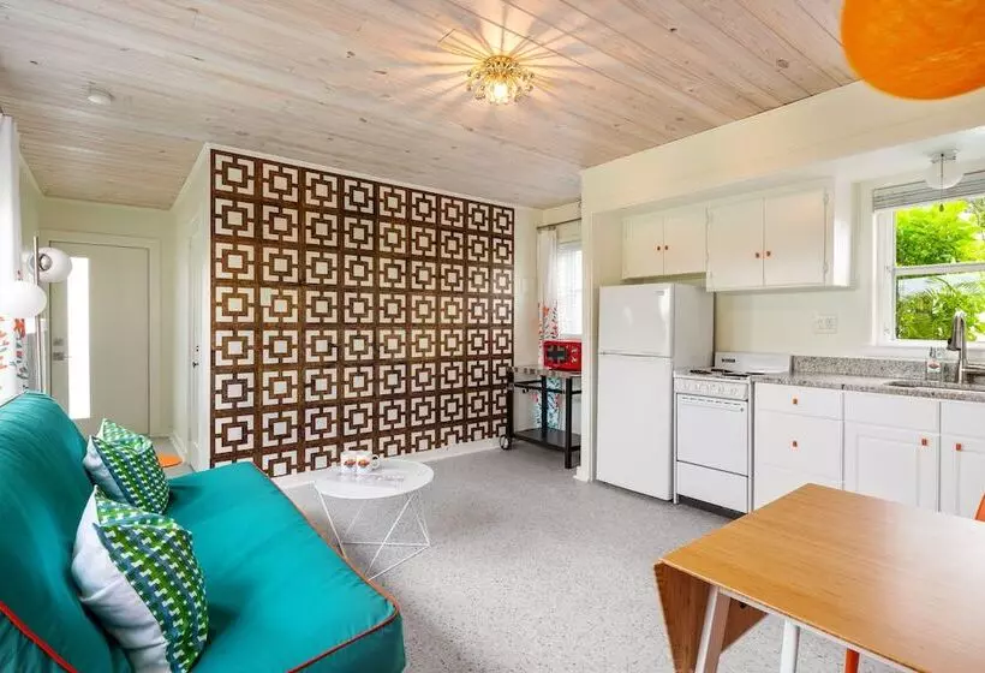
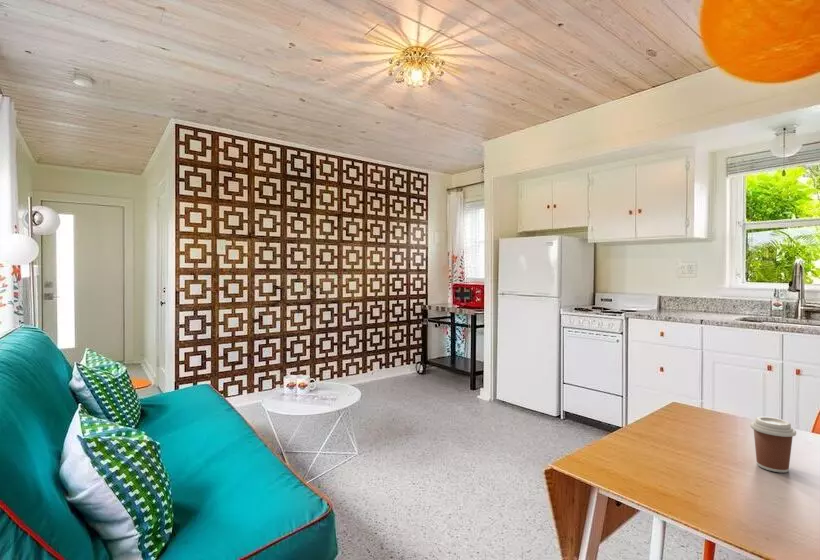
+ coffee cup [749,416,797,474]
